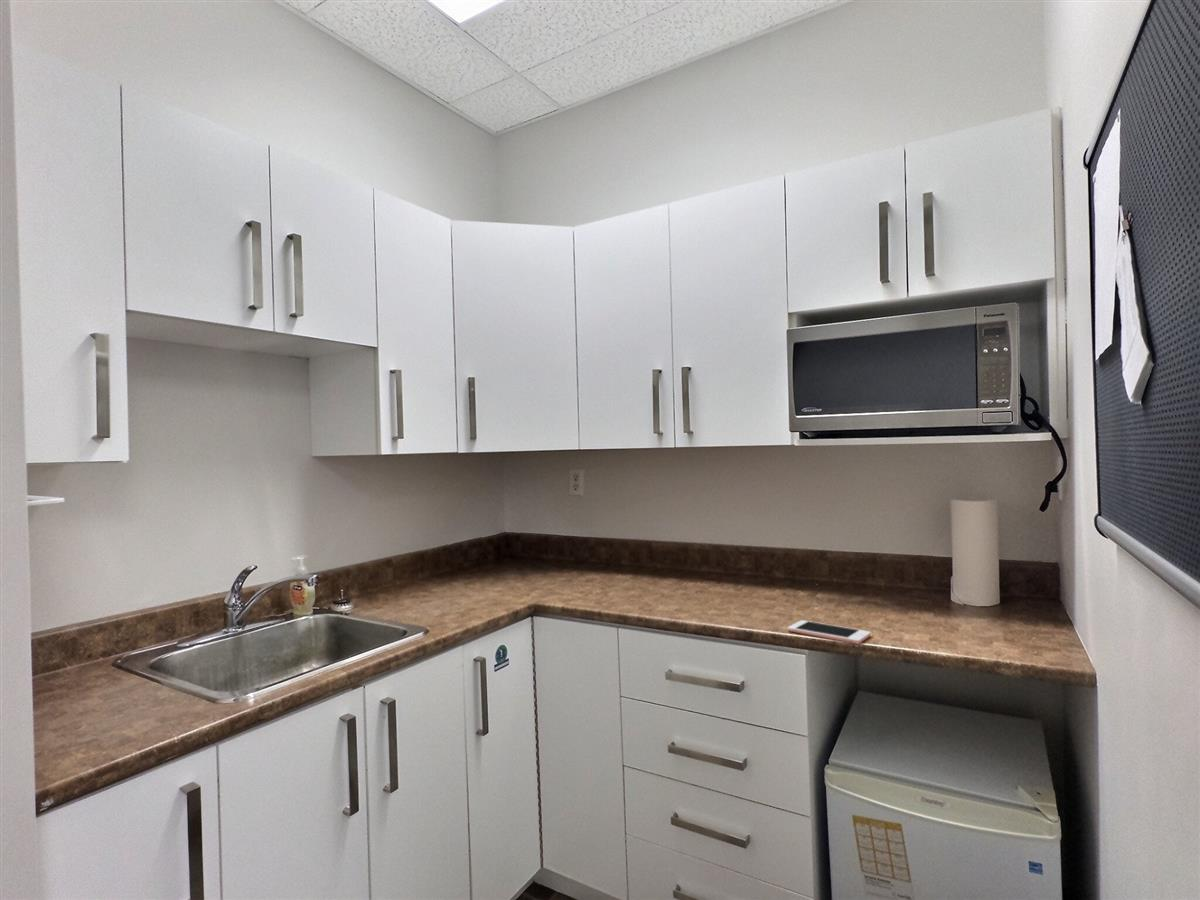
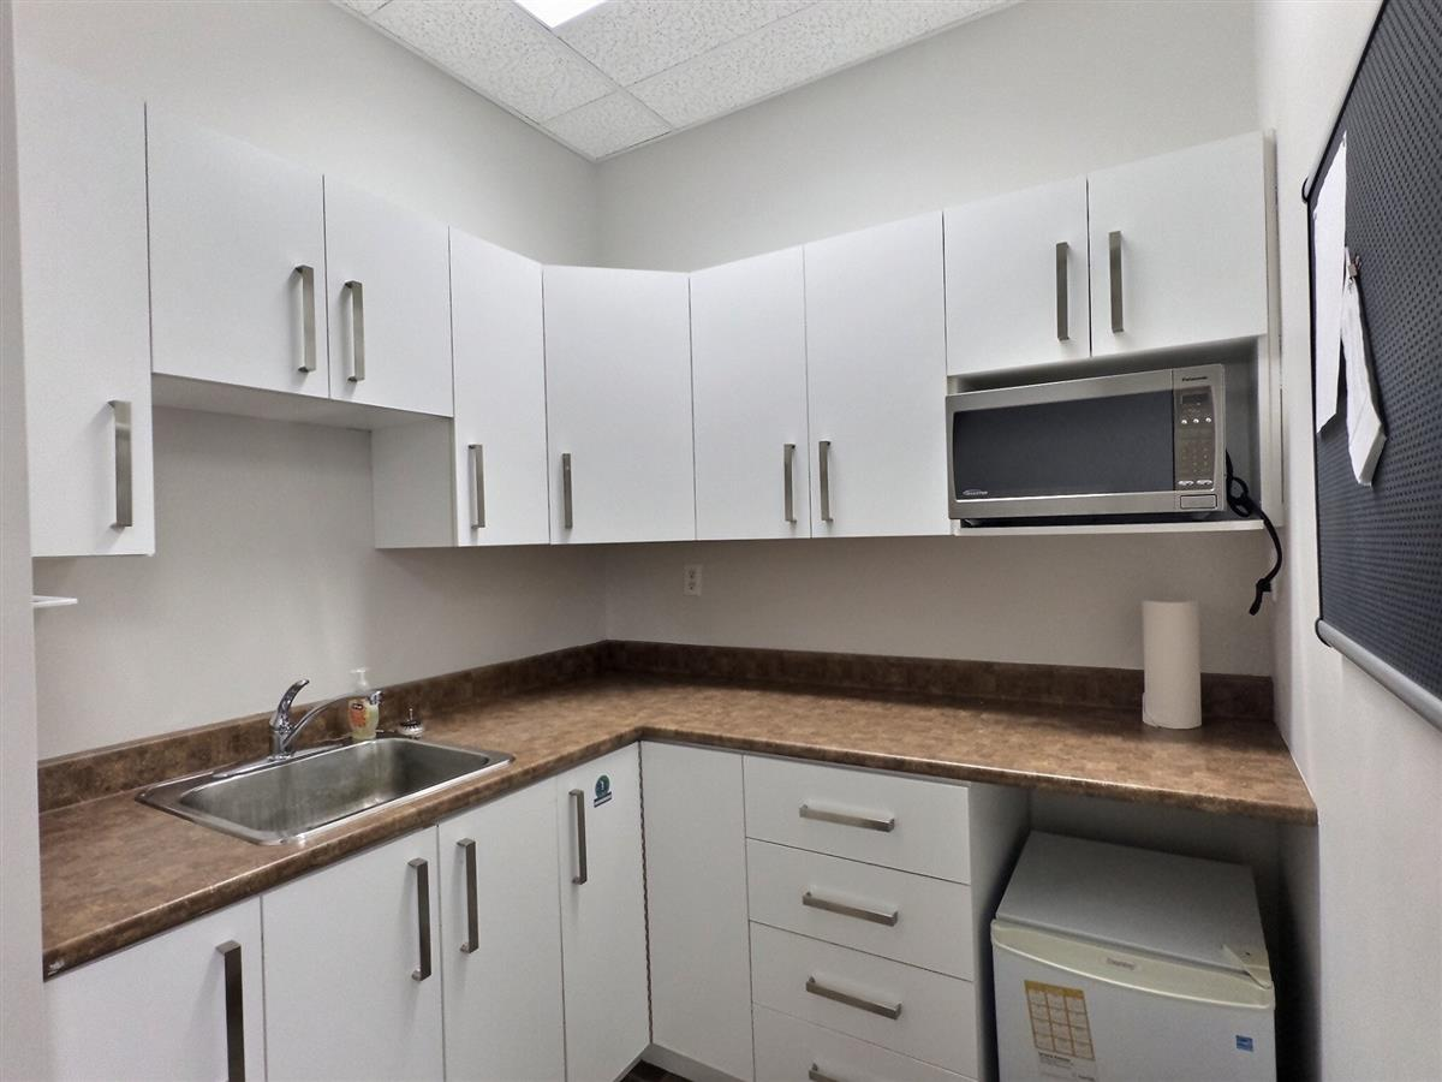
- cell phone [787,619,872,645]
